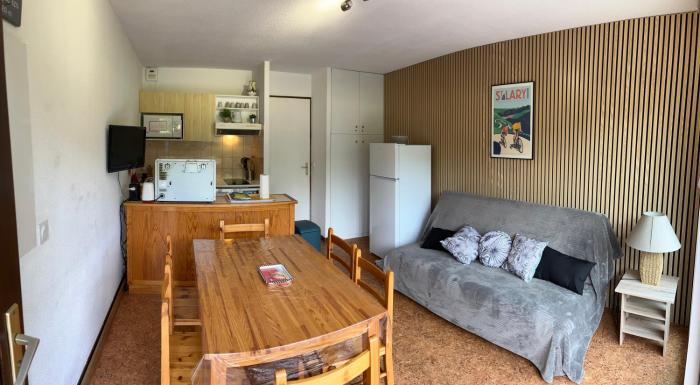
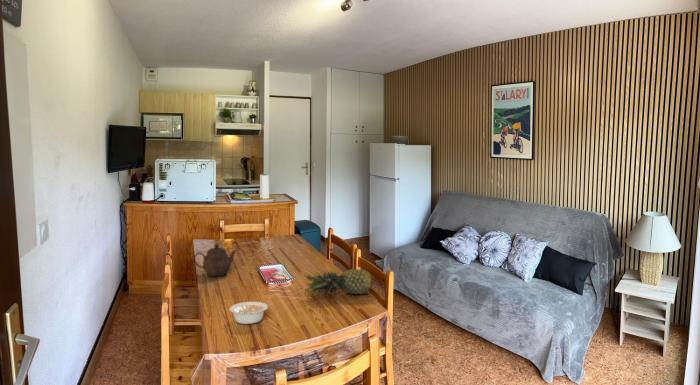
+ teapot [193,243,237,277]
+ legume [229,301,271,325]
+ fruit [303,268,373,296]
